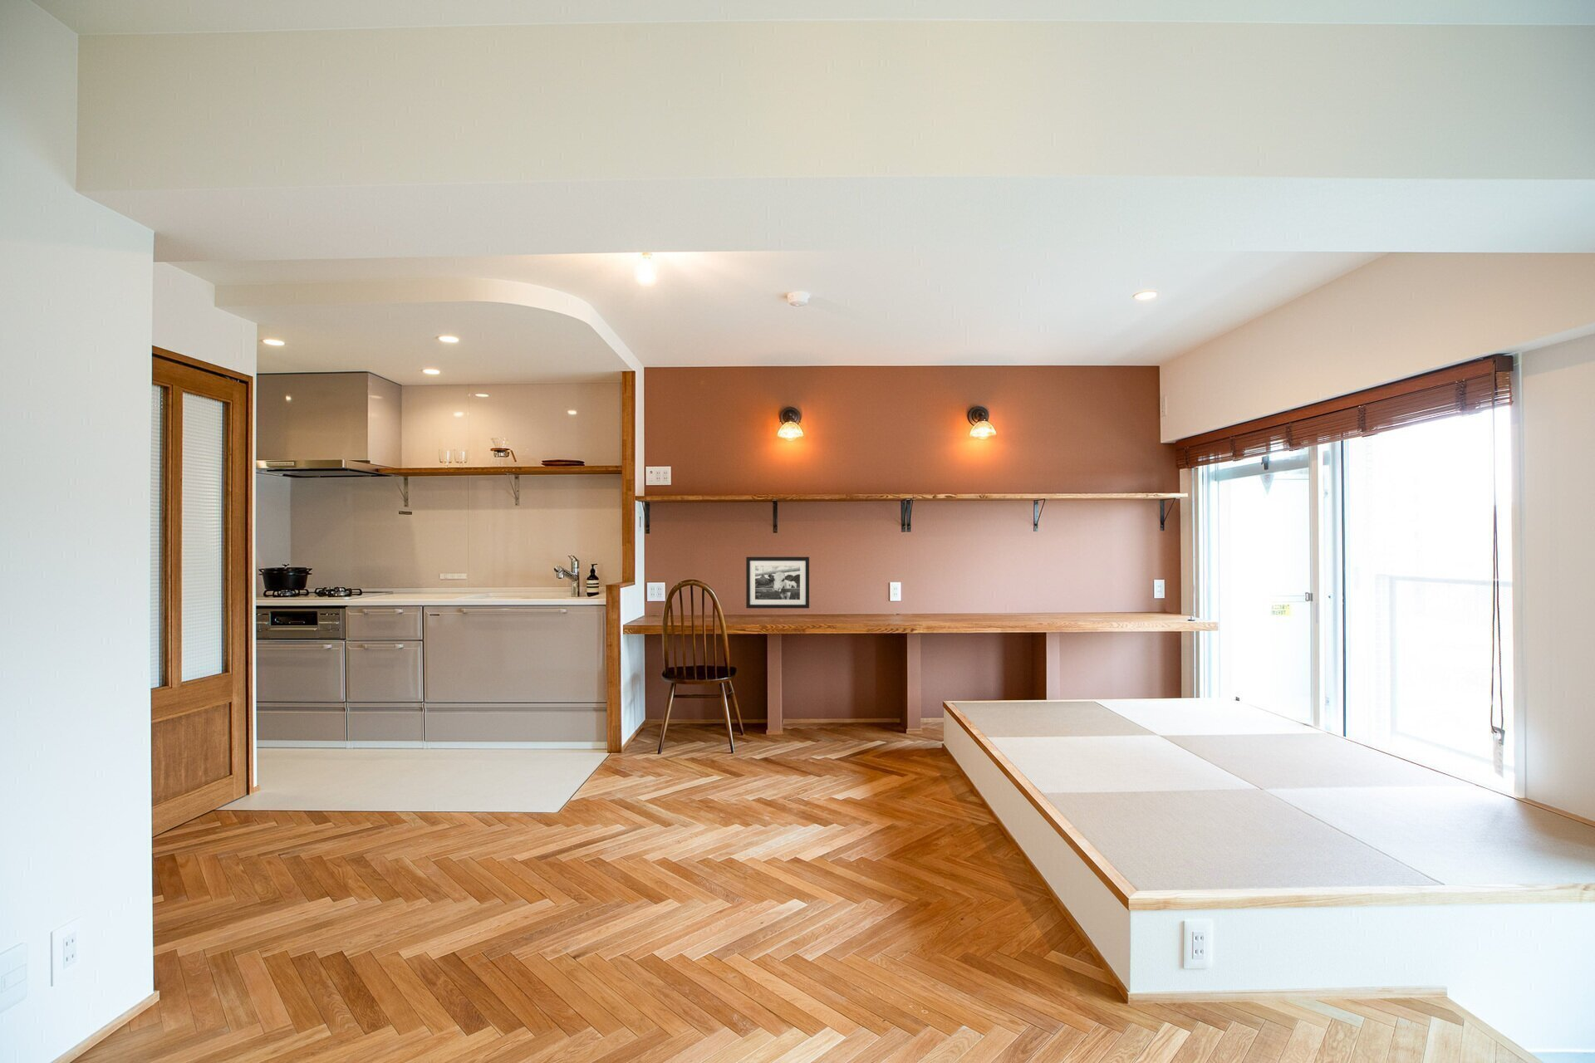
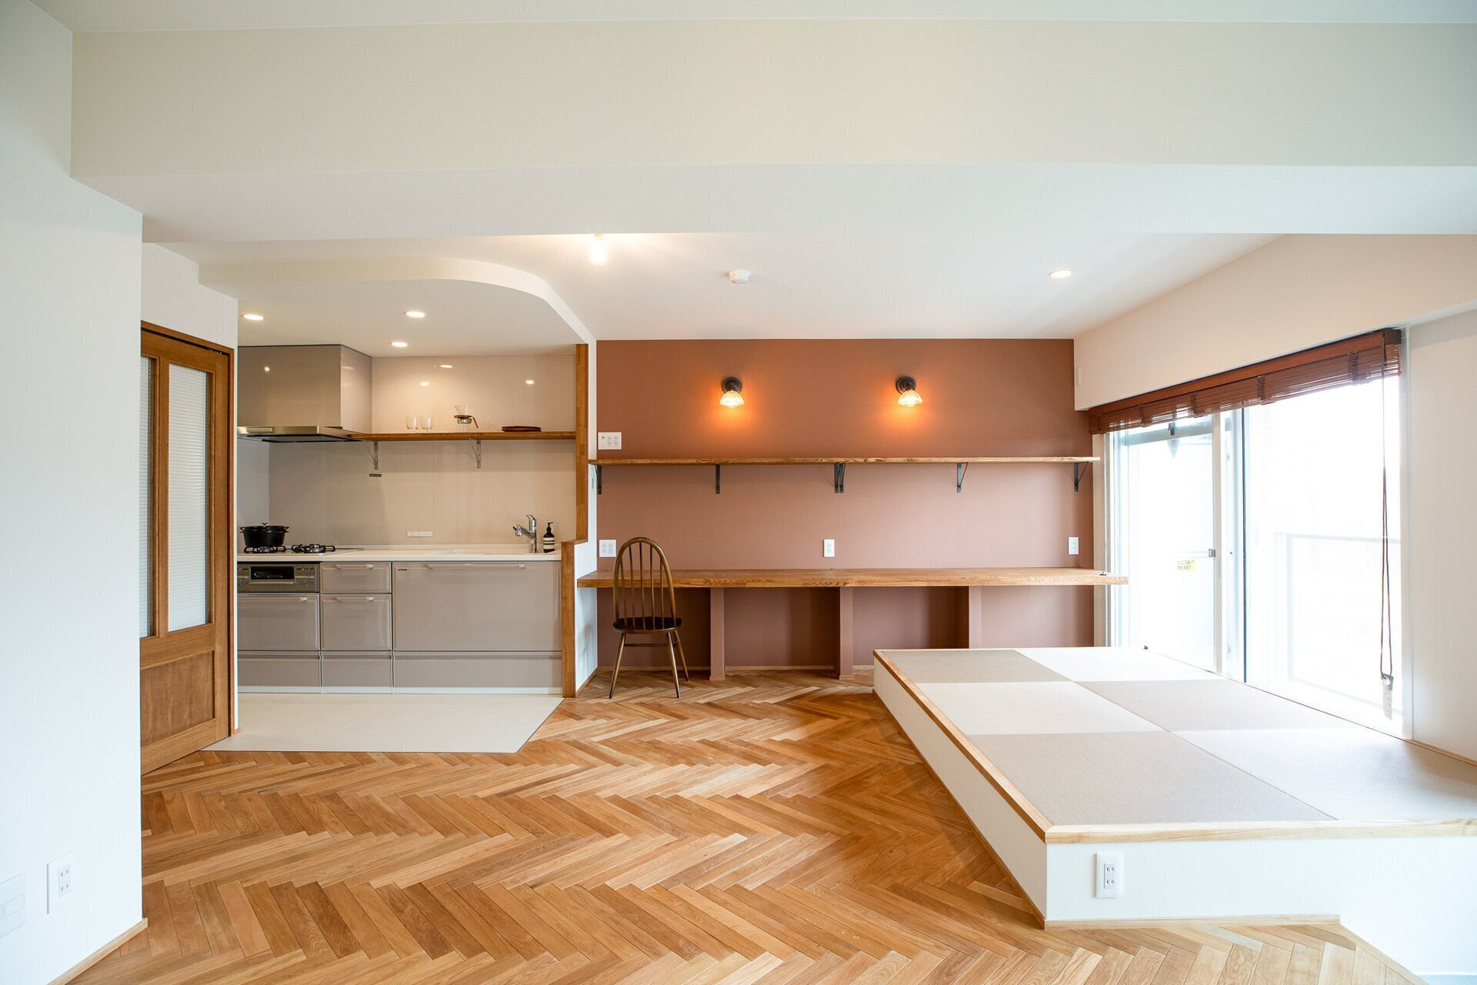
- picture frame [745,556,809,609]
